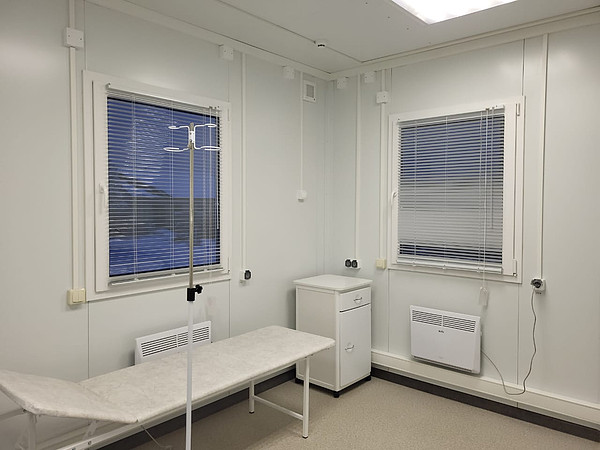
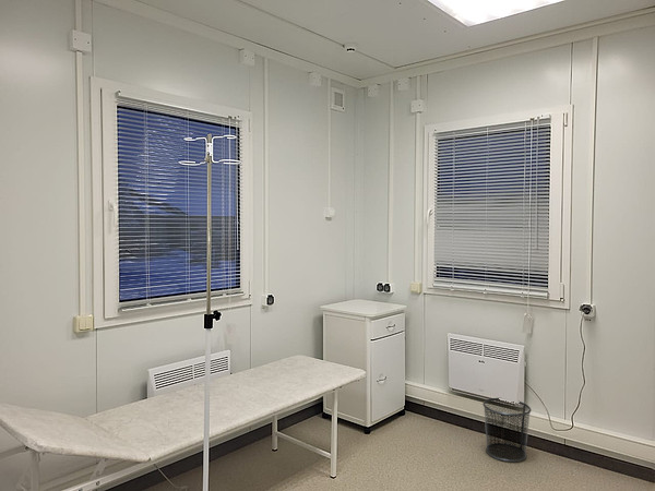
+ waste bin [481,397,533,463]
